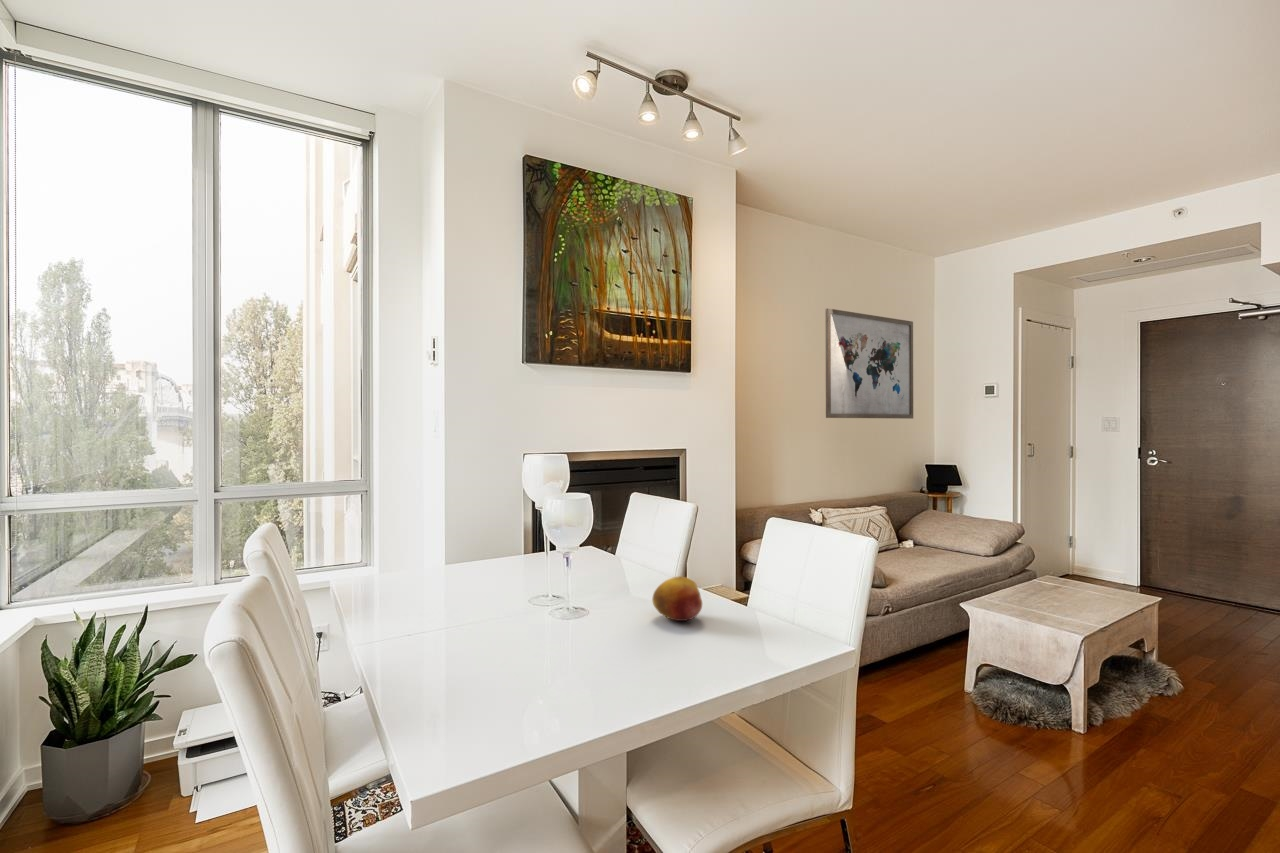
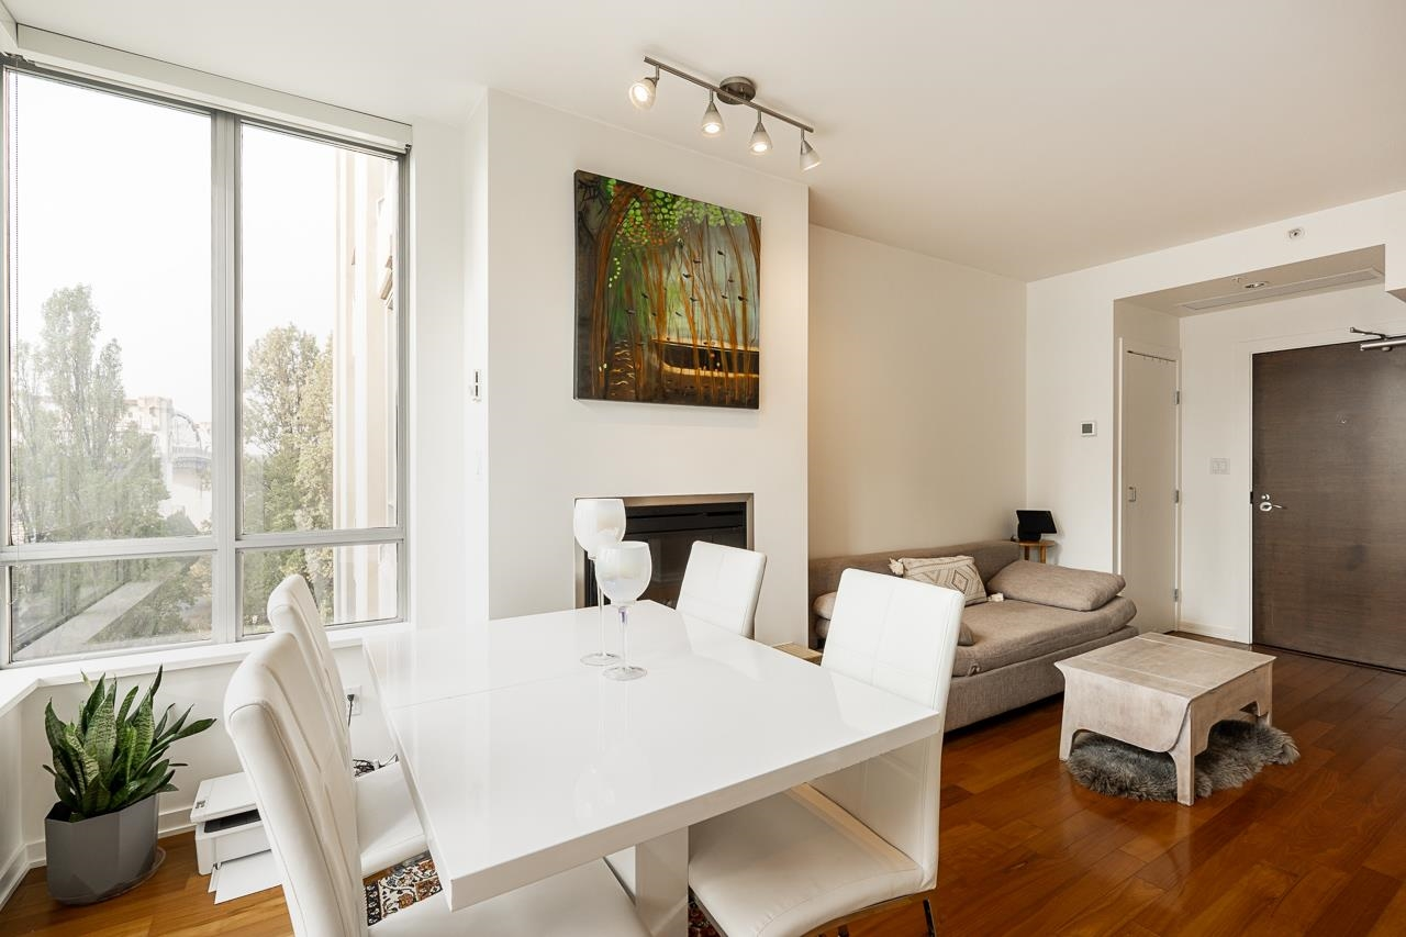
- fruit [651,575,703,622]
- wall art [824,307,914,420]
